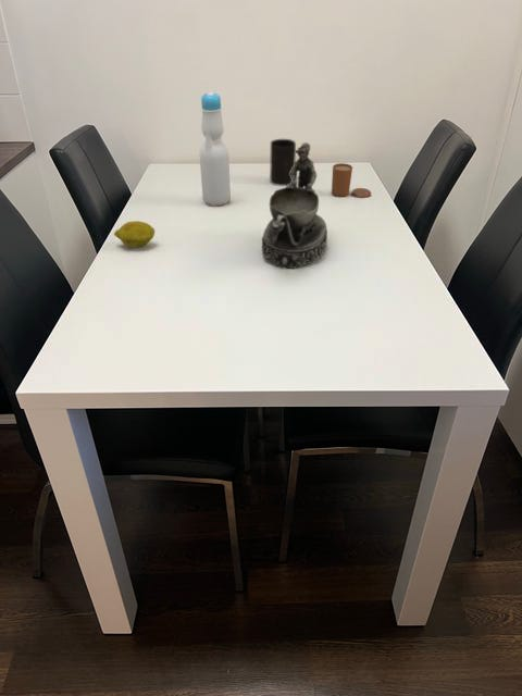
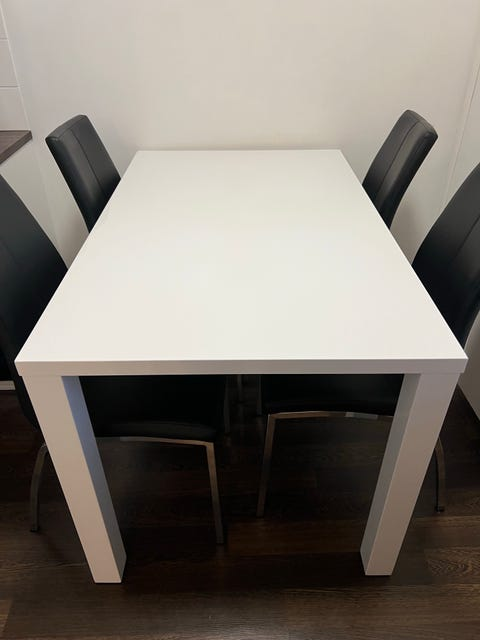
- fruit [113,220,156,248]
- decorative bowl [261,141,328,270]
- cup [269,138,297,187]
- candle [331,162,372,199]
- bottle [199,91,232,207]
